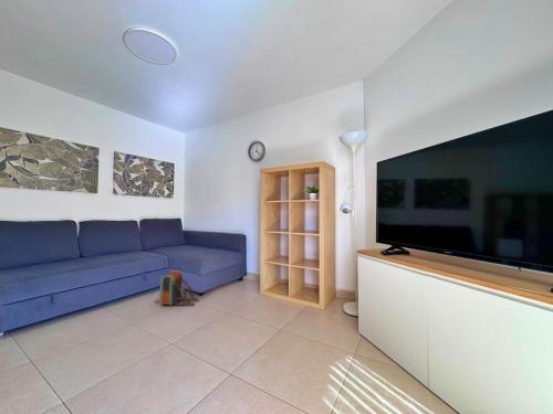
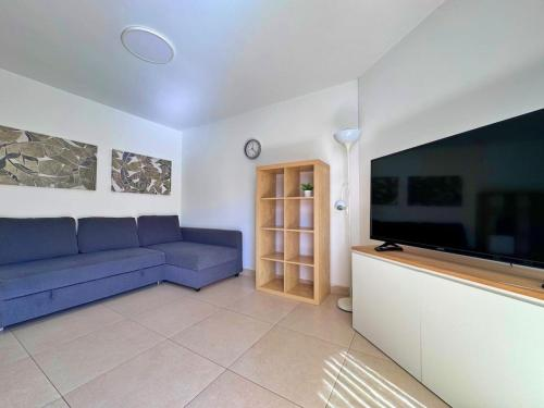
- backpack [154,269,199,307]
